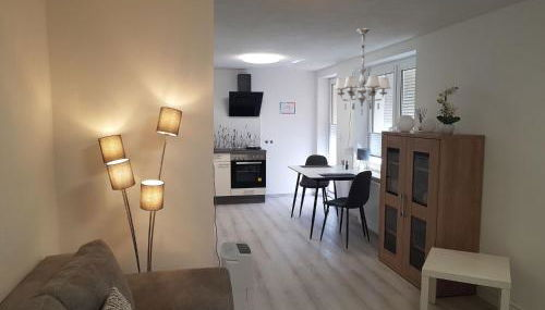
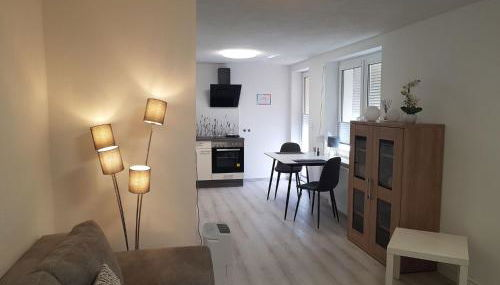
- chandelier [334,27,391,116]
